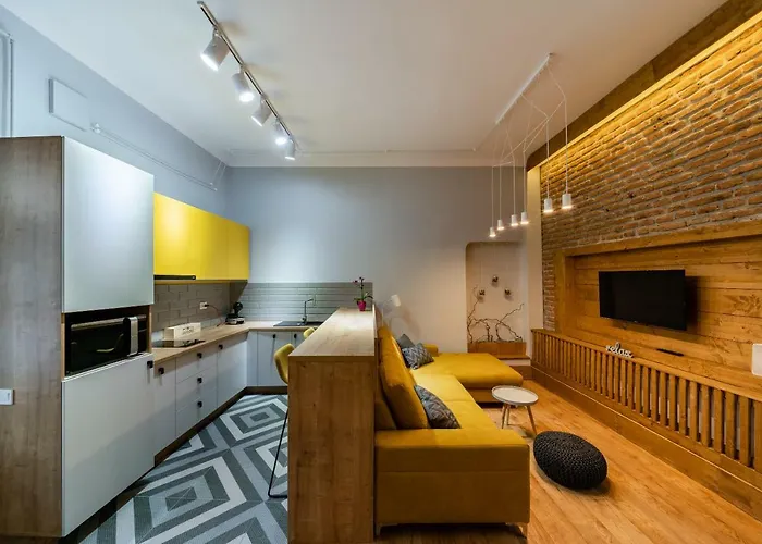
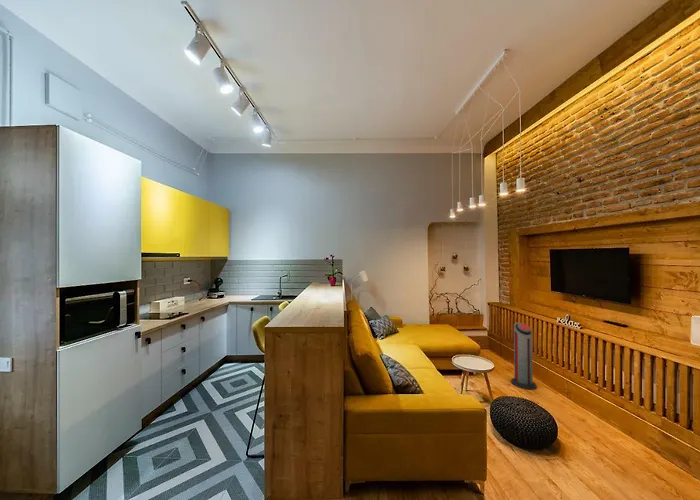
+ air purifier [510,322,537,391]
